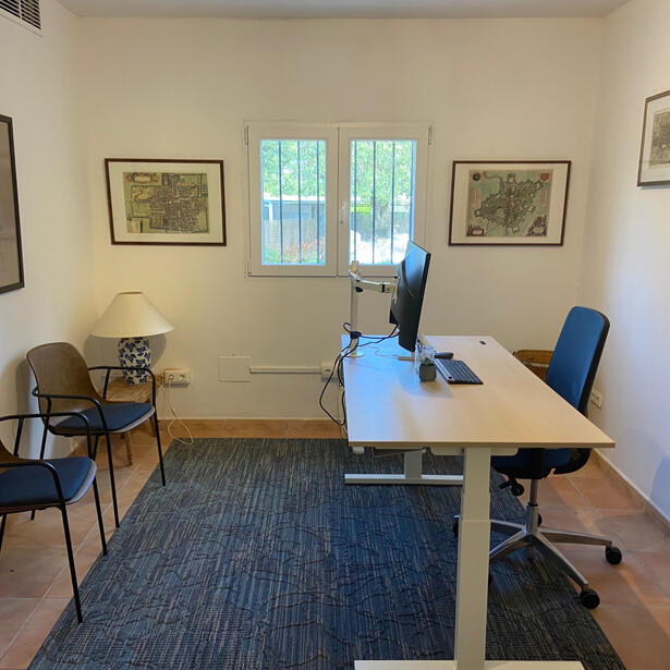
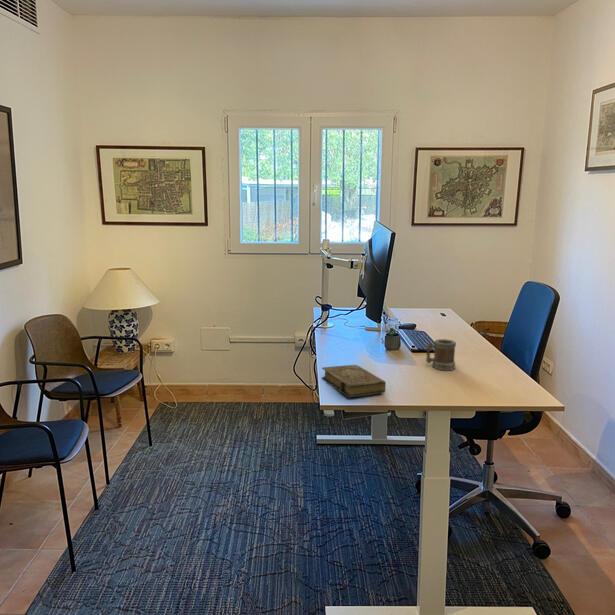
+ mug [425,338,457,371]
+ book [321,364,387,398]
